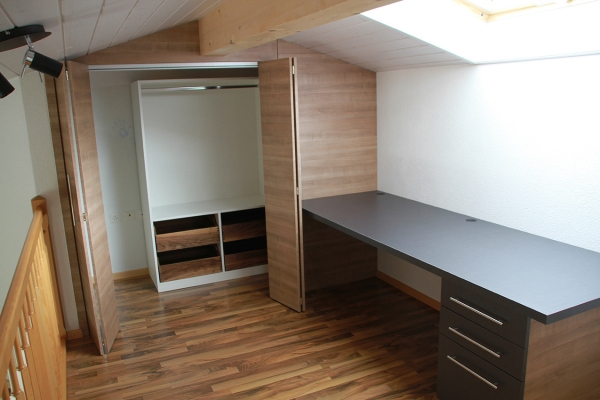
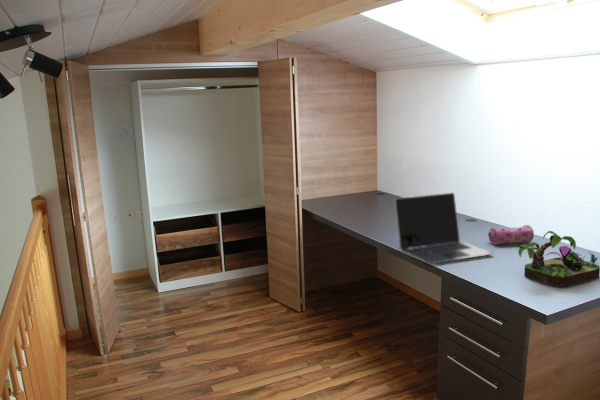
+ laptop [393,192,494,265]
+ plant [517,230,600,288]
+ pencil case [487,224,535,246]
